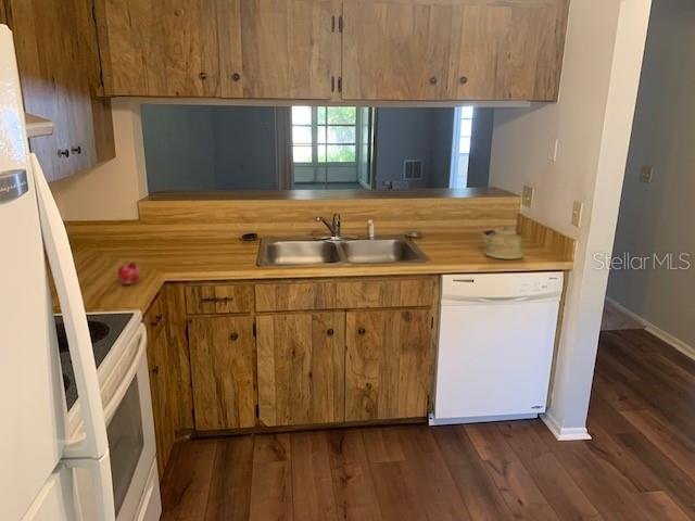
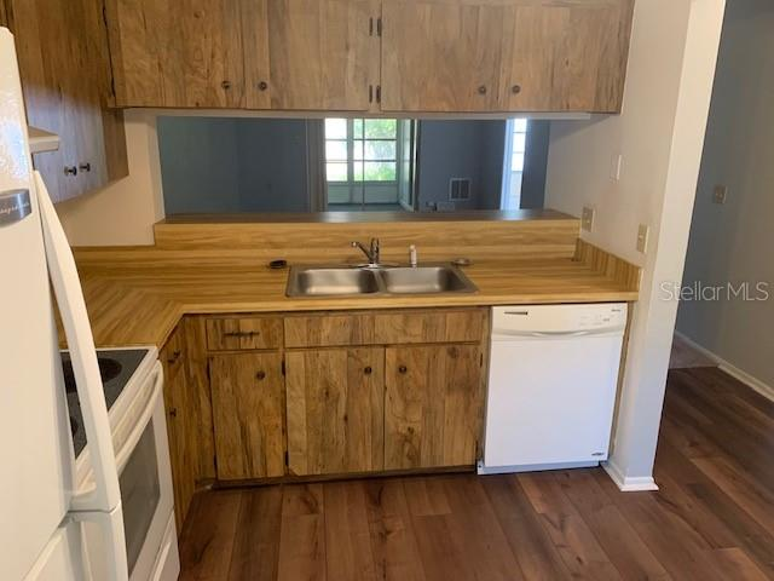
- fruit [117,260,141,285]
- kettle [478,225,525,260]
